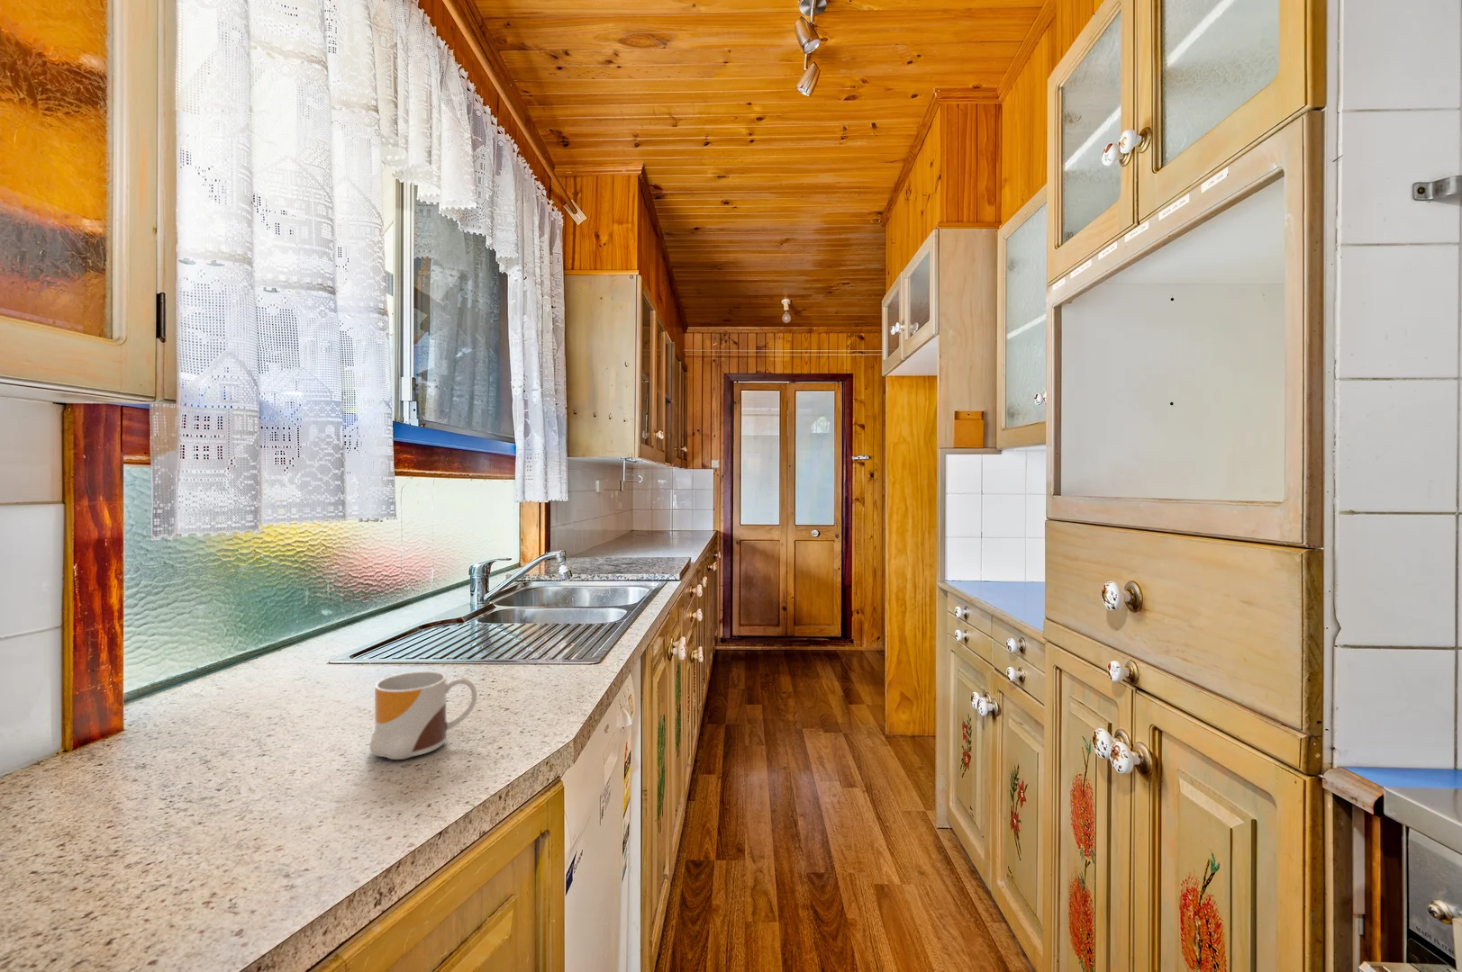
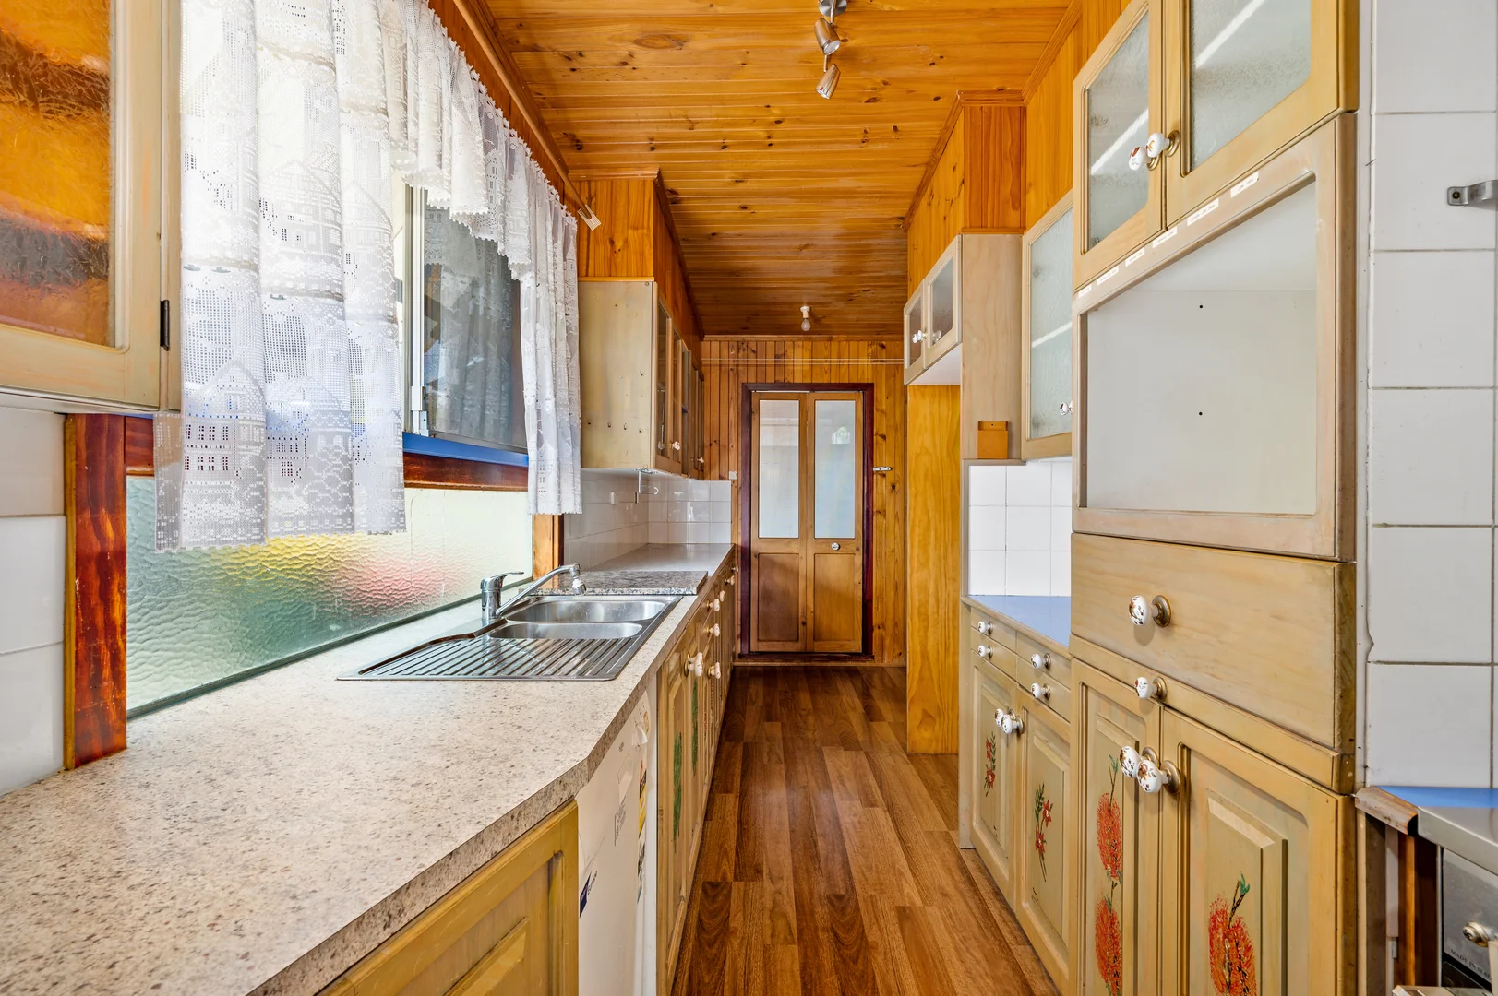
- mug [368,670,479,760]
